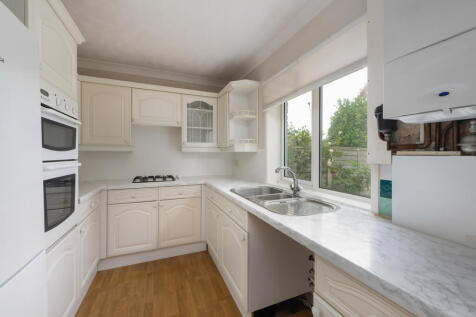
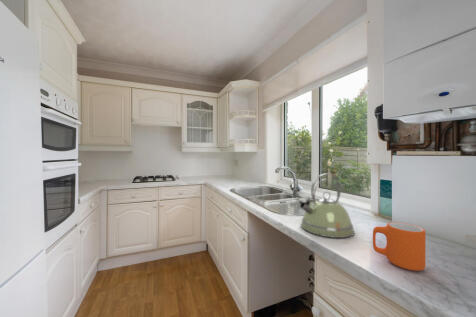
+ kettle [298,172,355,239]
+ mug [372,221,427,272]
